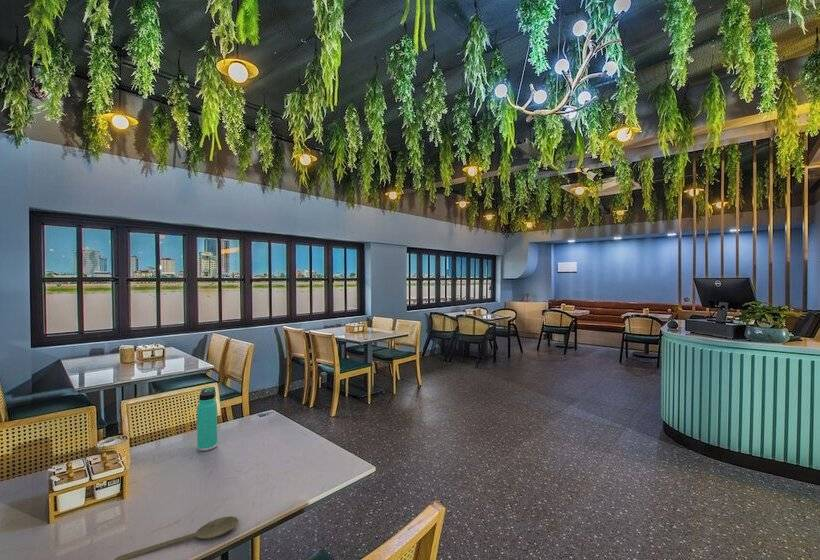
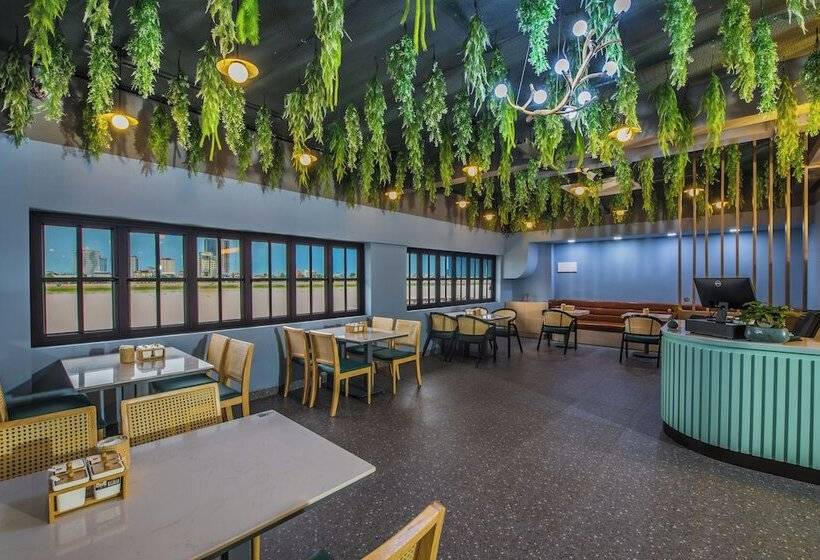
- wooden spoon [114,515,239,560]
- thermos bottle [196,386,218,452]
